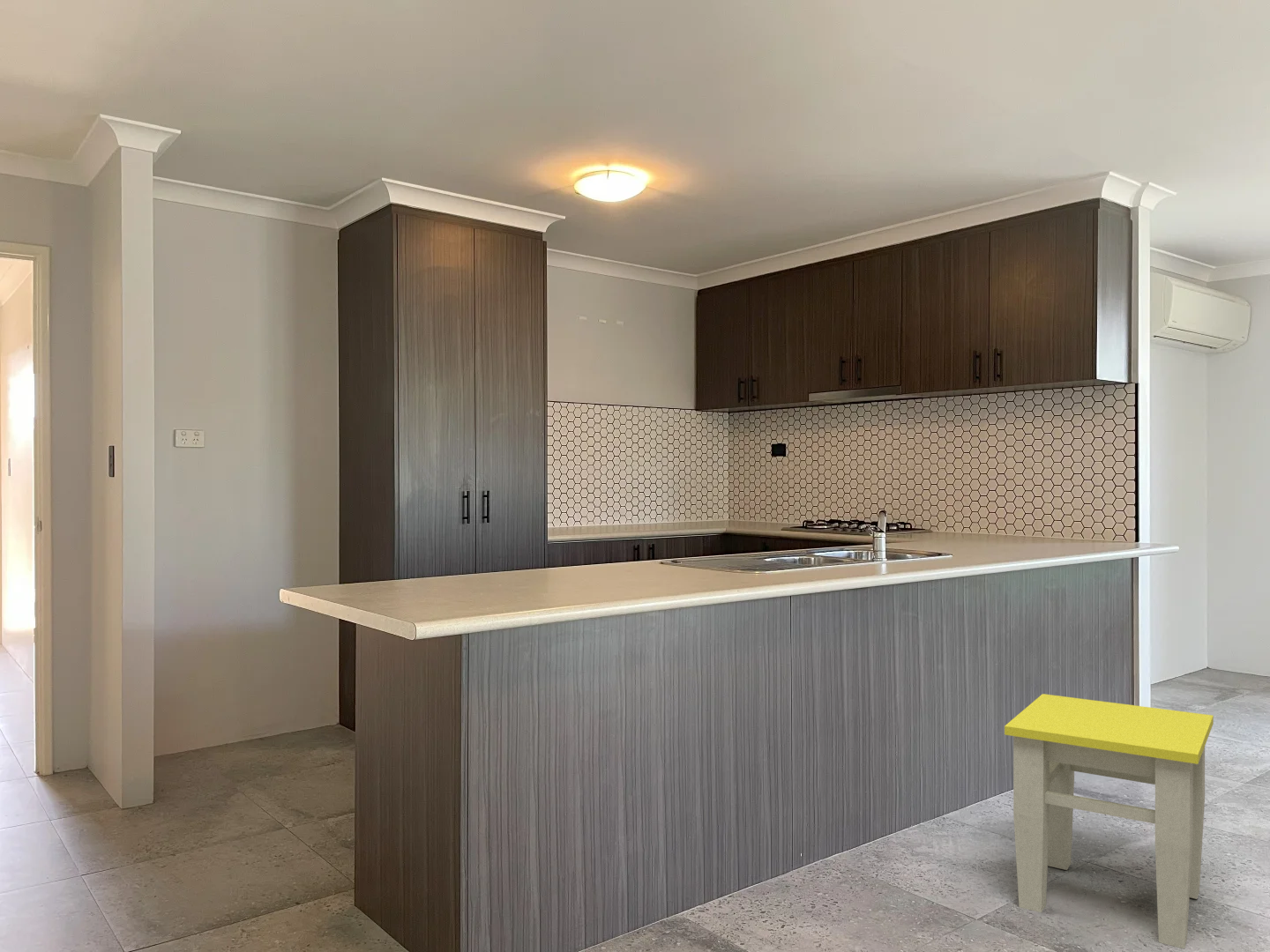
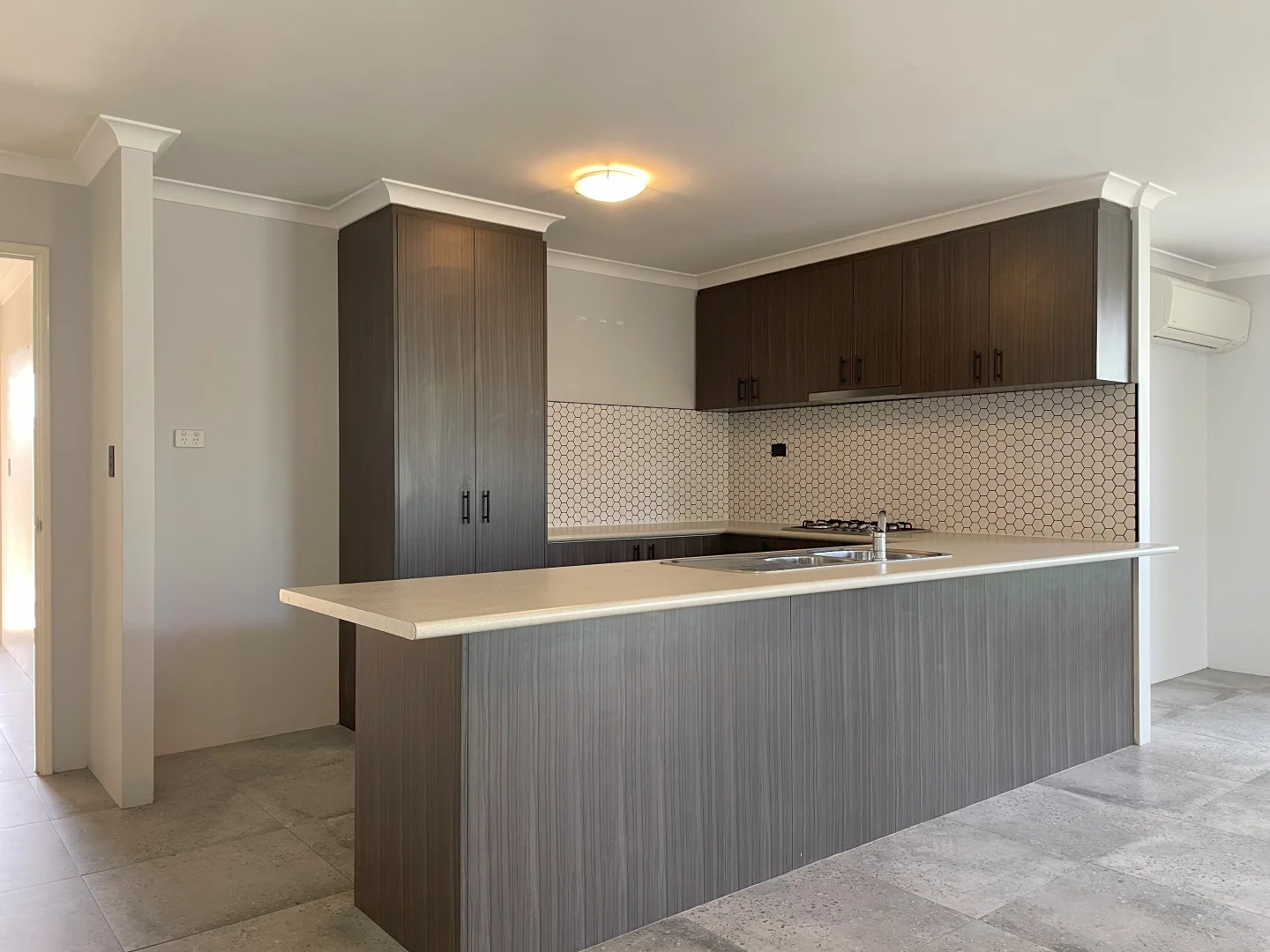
- stool [1004,693,1214,949]
